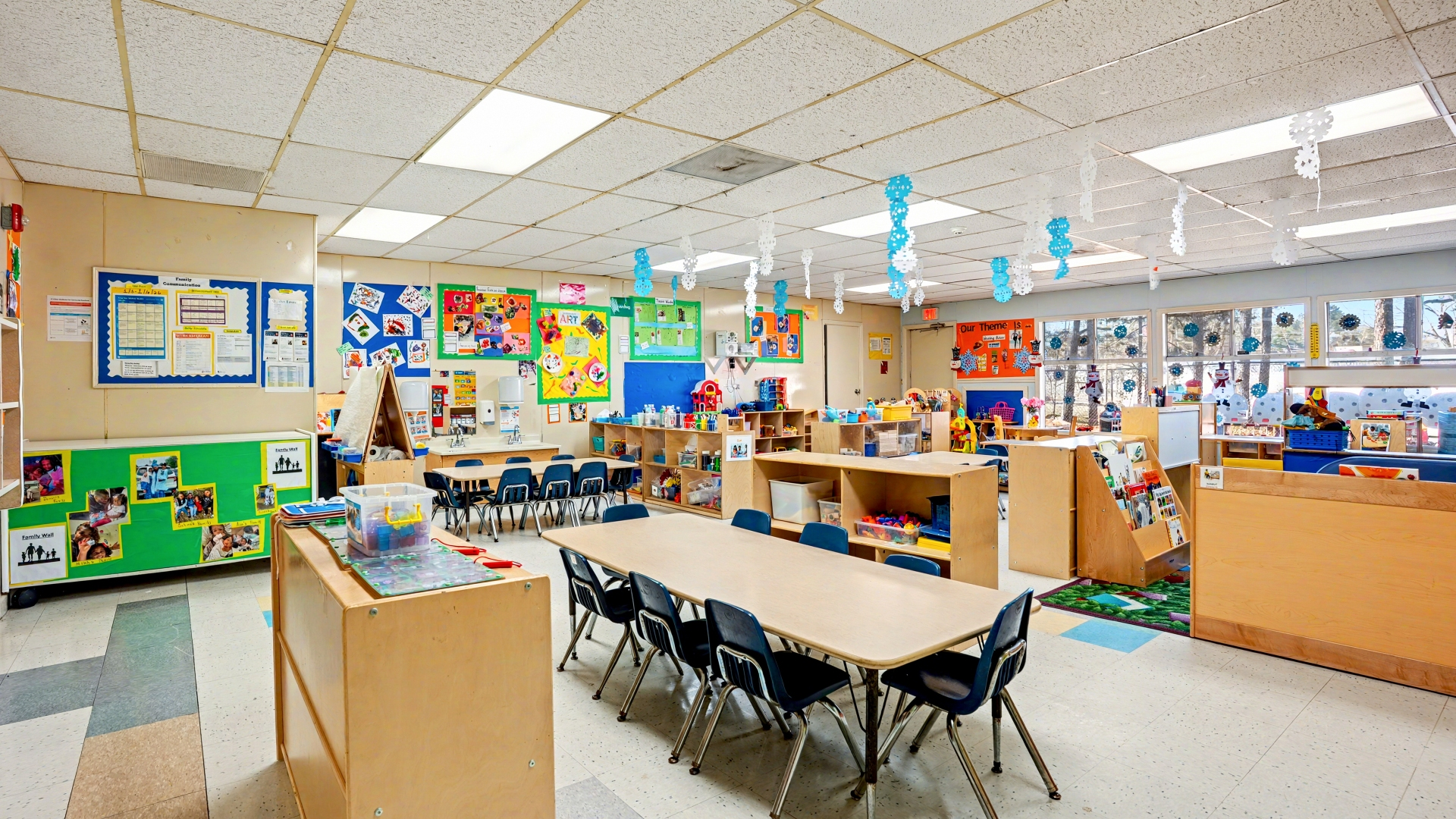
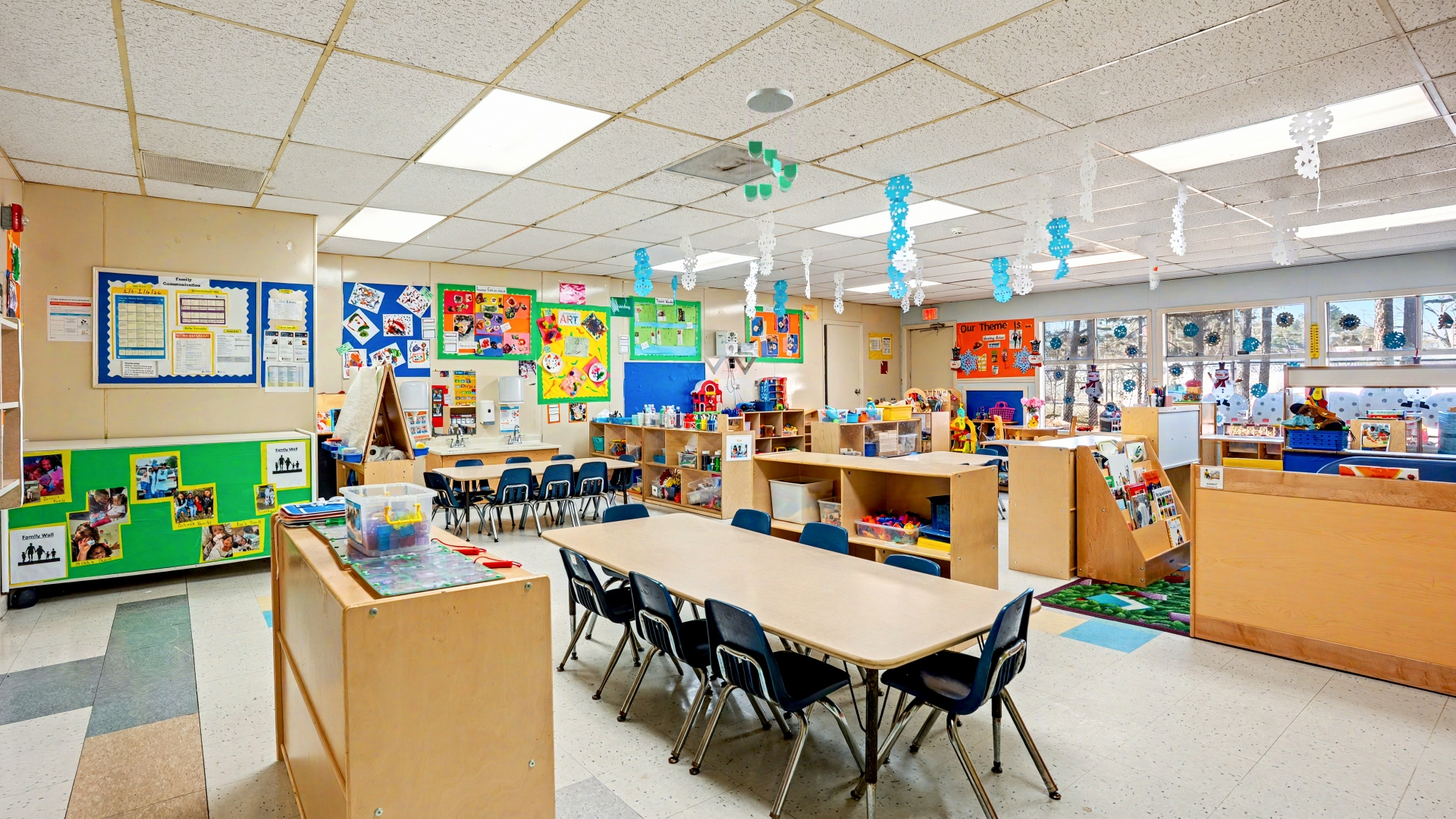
+ ceiling mobile [743,87,799,202]
